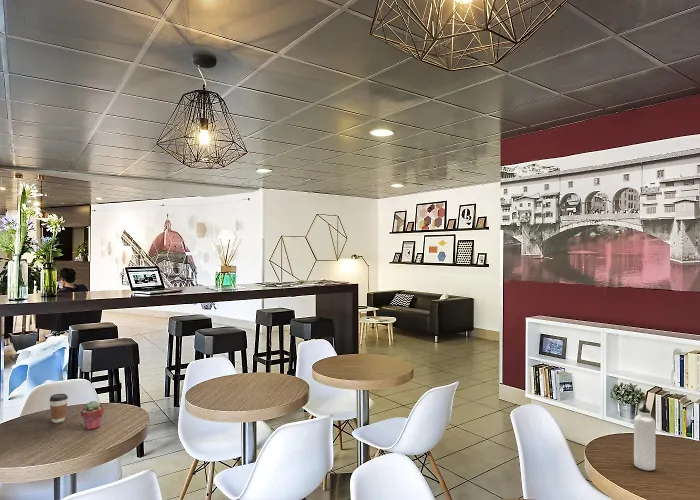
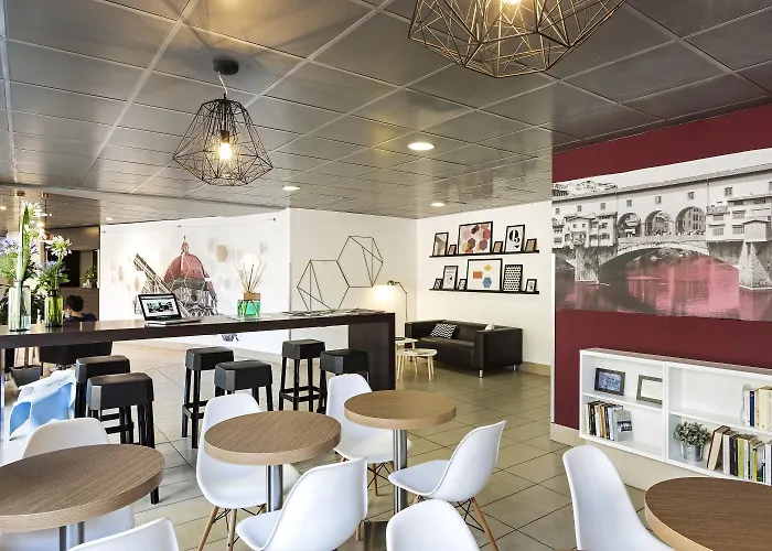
- coffee cup [48,393,69,424]
- water bottle [633,401,656,472]
- potted succulent [80,400,105,431]
